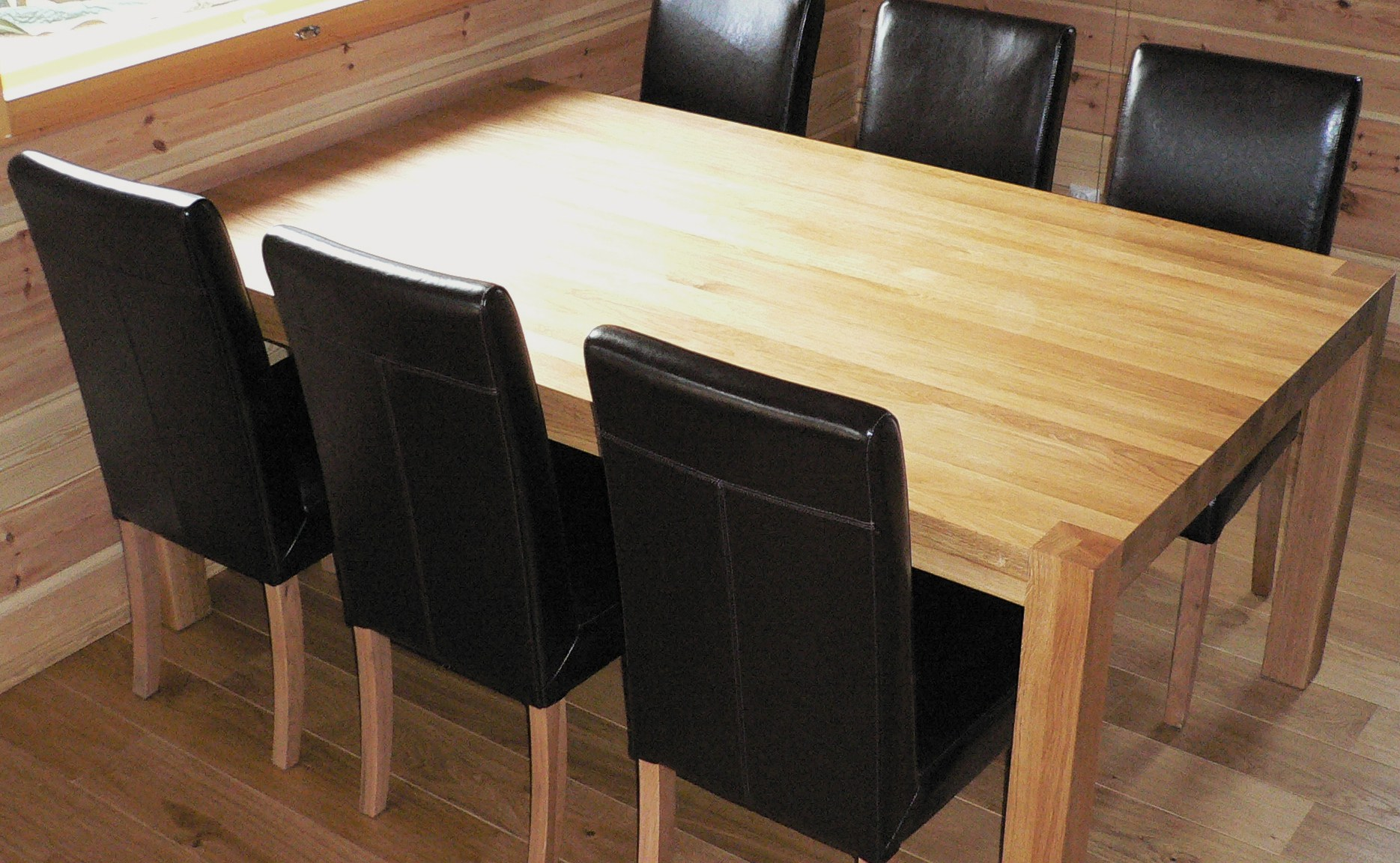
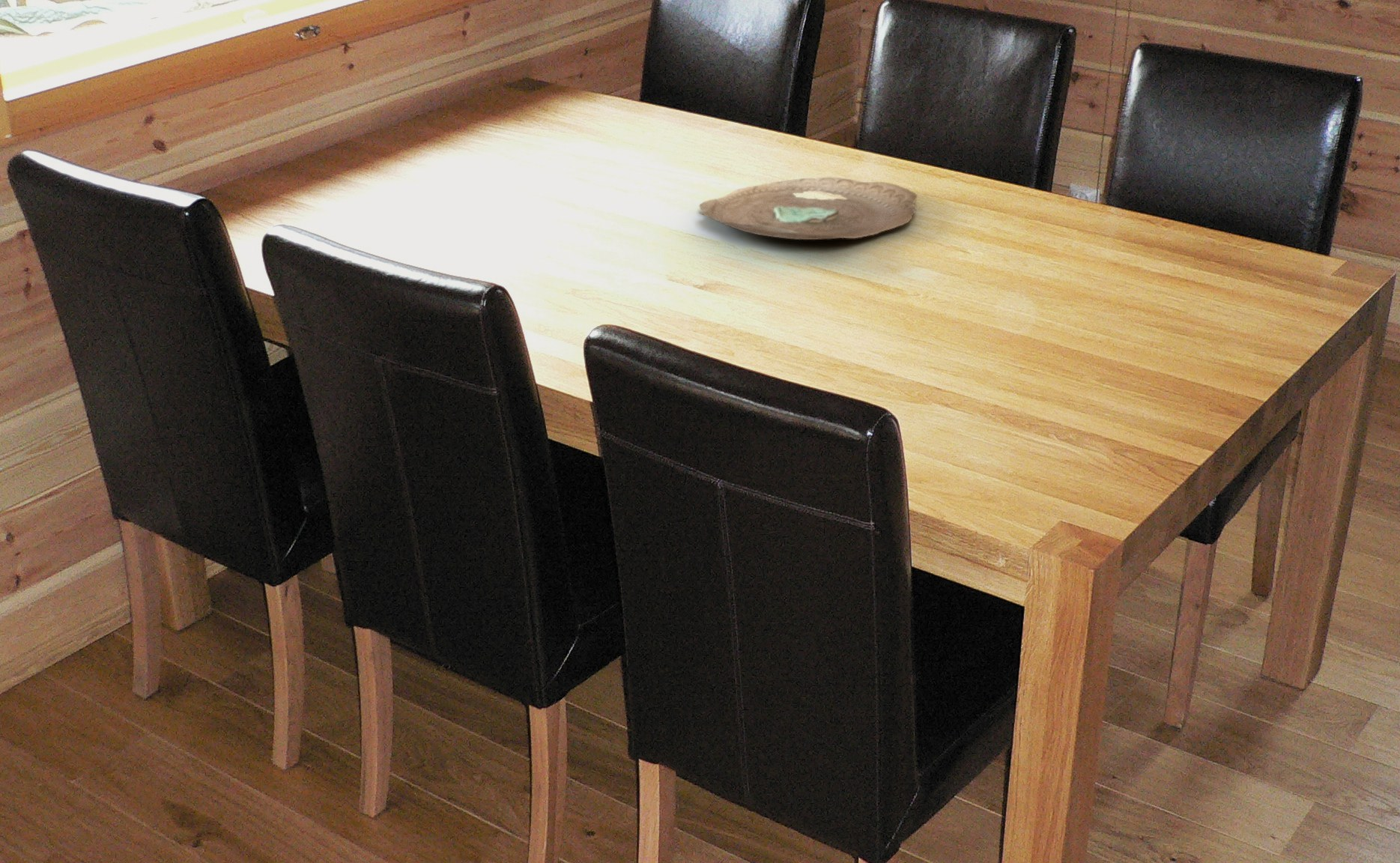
+ decorative bowl [697,177,918,240]
